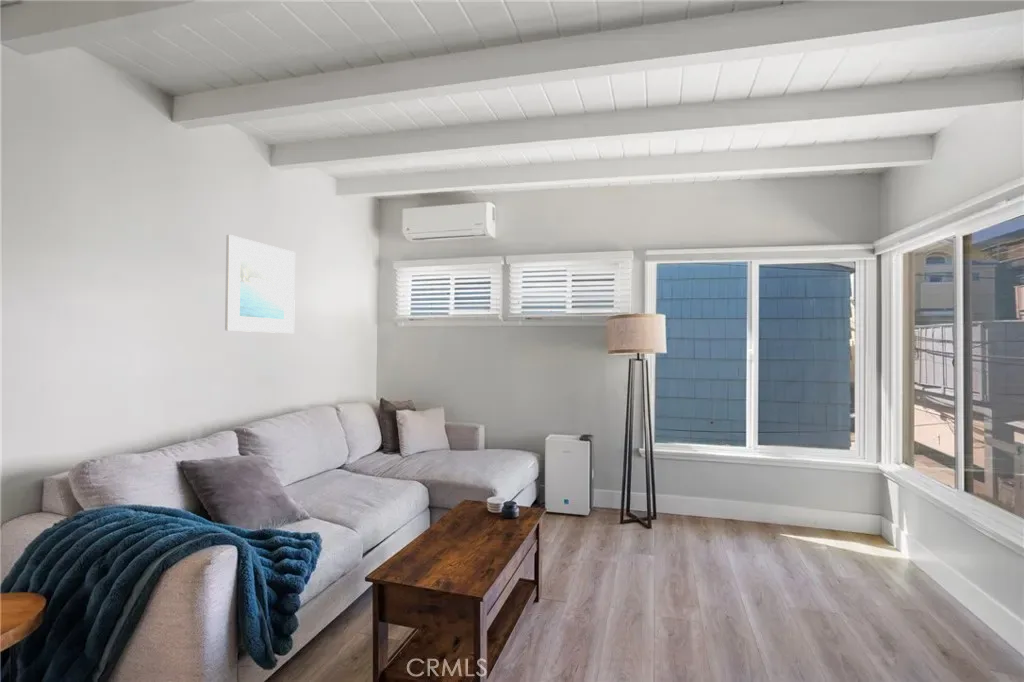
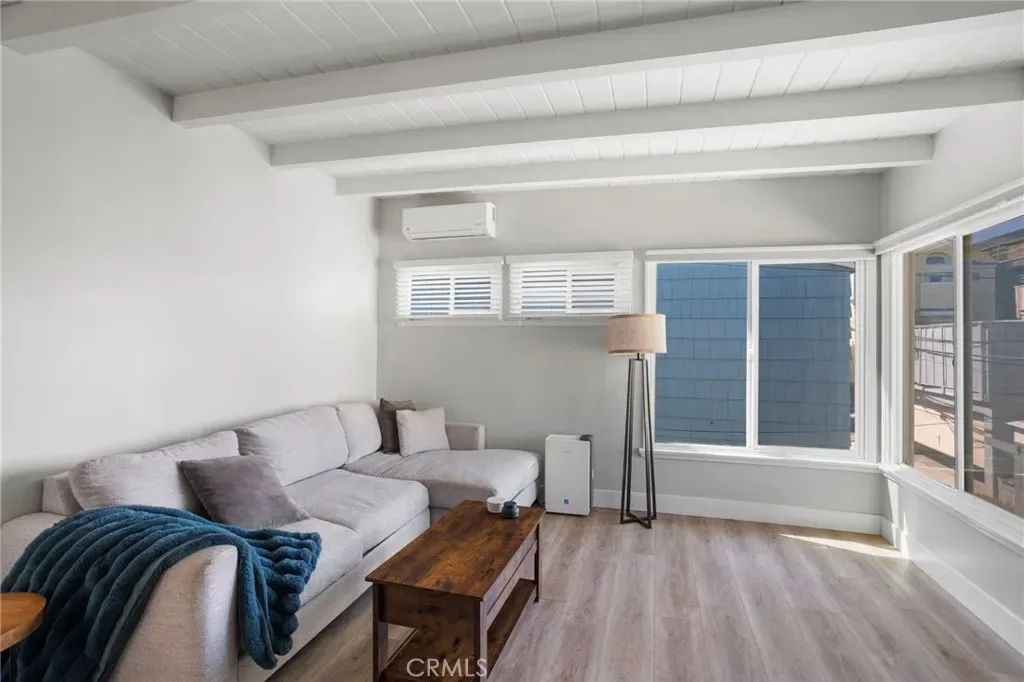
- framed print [224,234,296,334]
